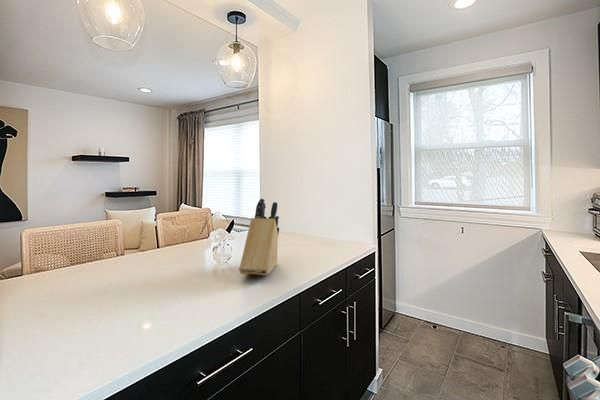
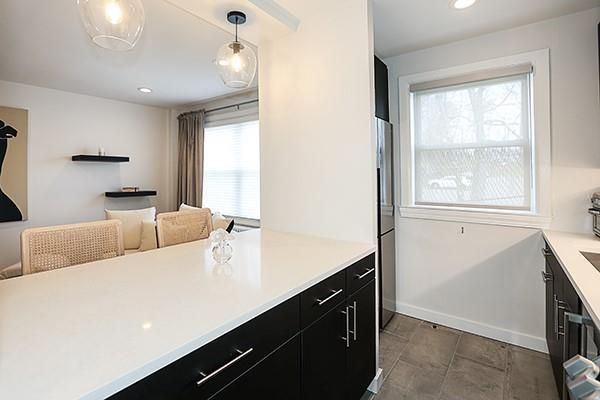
- knife block [238,198,280,276]
